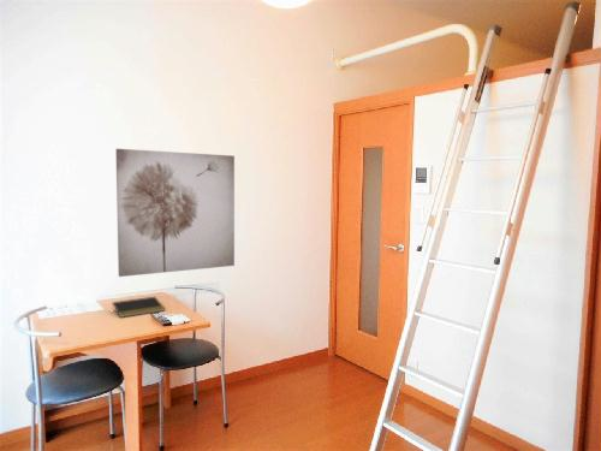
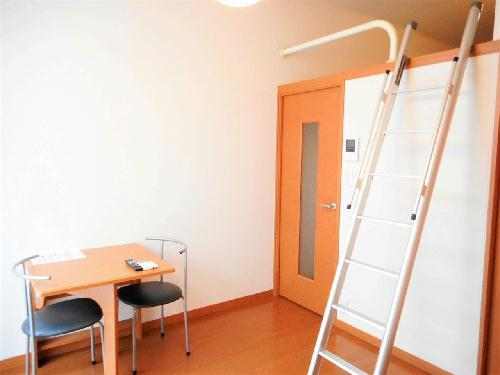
- wall art [114,148,236,278]
- notepad [111,296,166,319]
